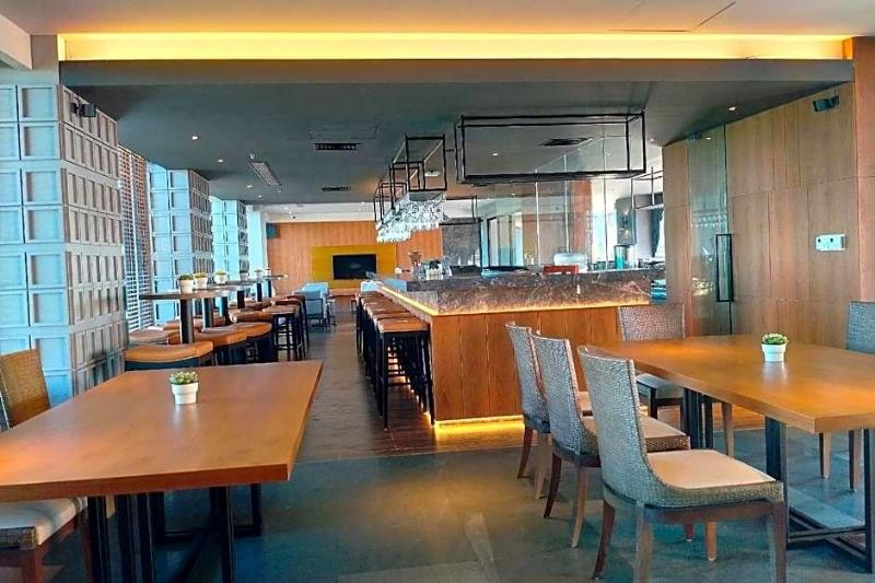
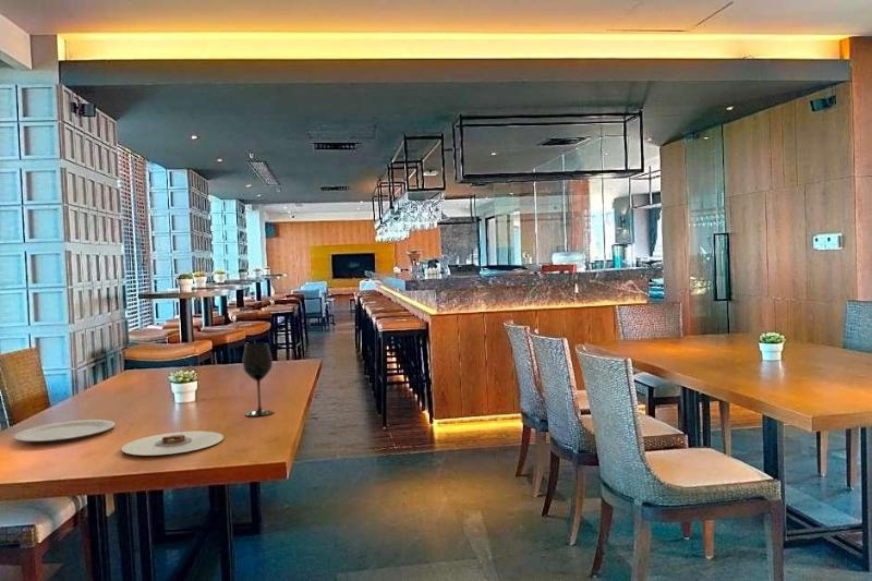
+ wineglass [242,342,275,417]
+ plate [121,431,225,457]
+ plate [12,419,116,443]
